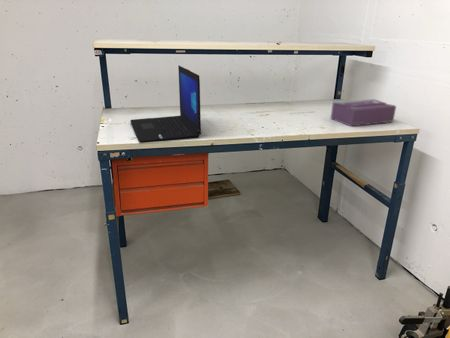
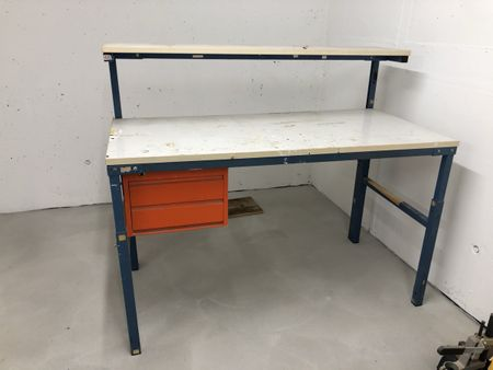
- tissue box [330,98,397,128]
- laptop [129,65,202,144]
